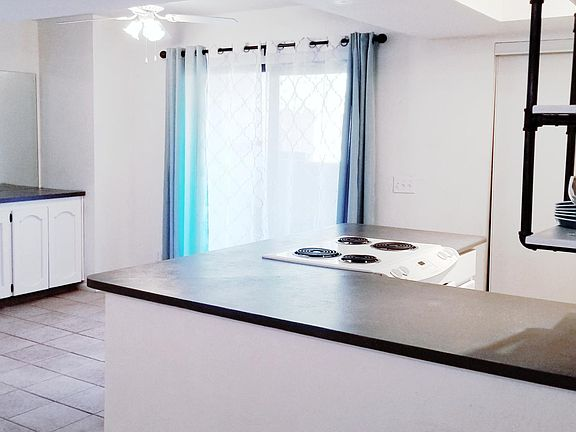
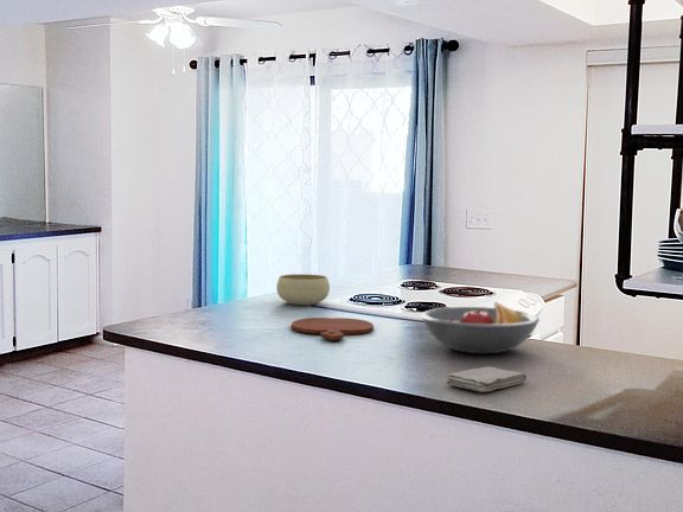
+ bowl [275,273,331,306]
+ fruit bowl [420,301,541,354]
+ cutting board [291,316,375,341]
+ washcloth [445,365,528,393]
